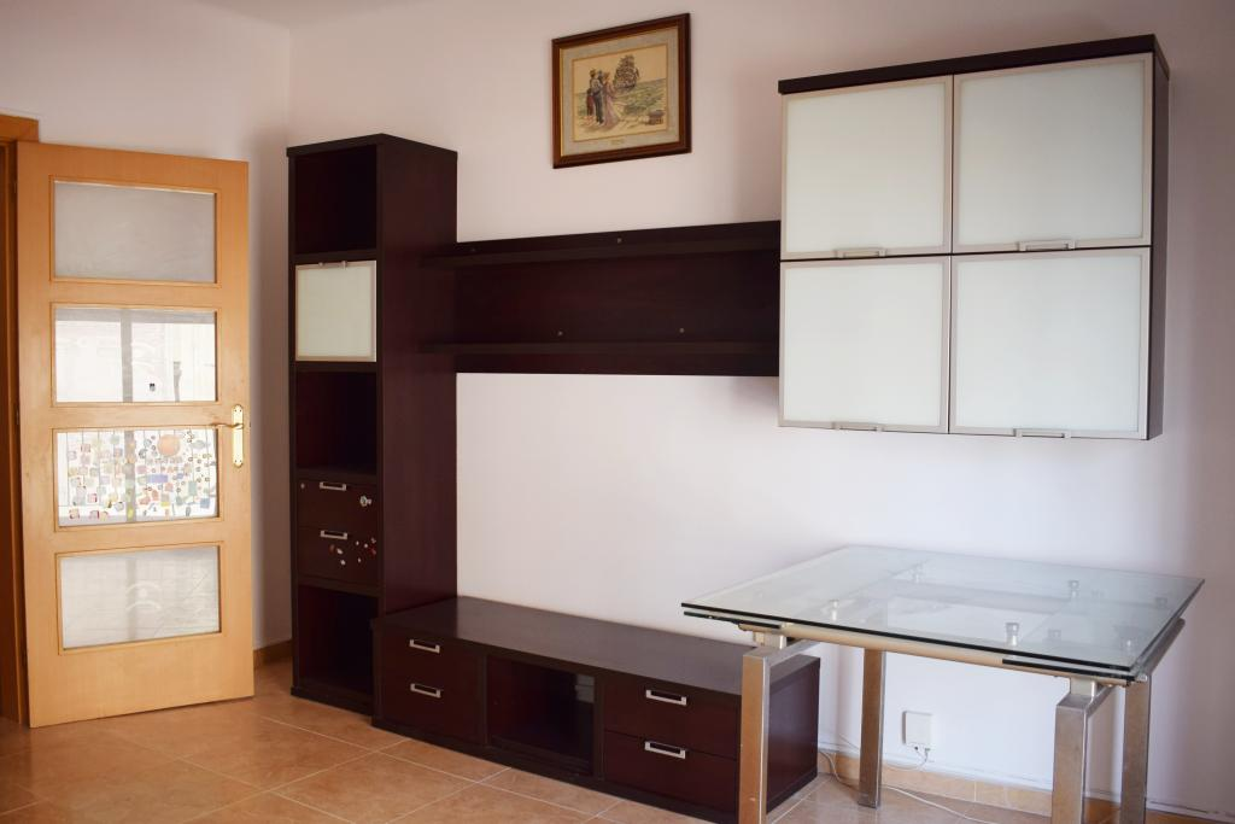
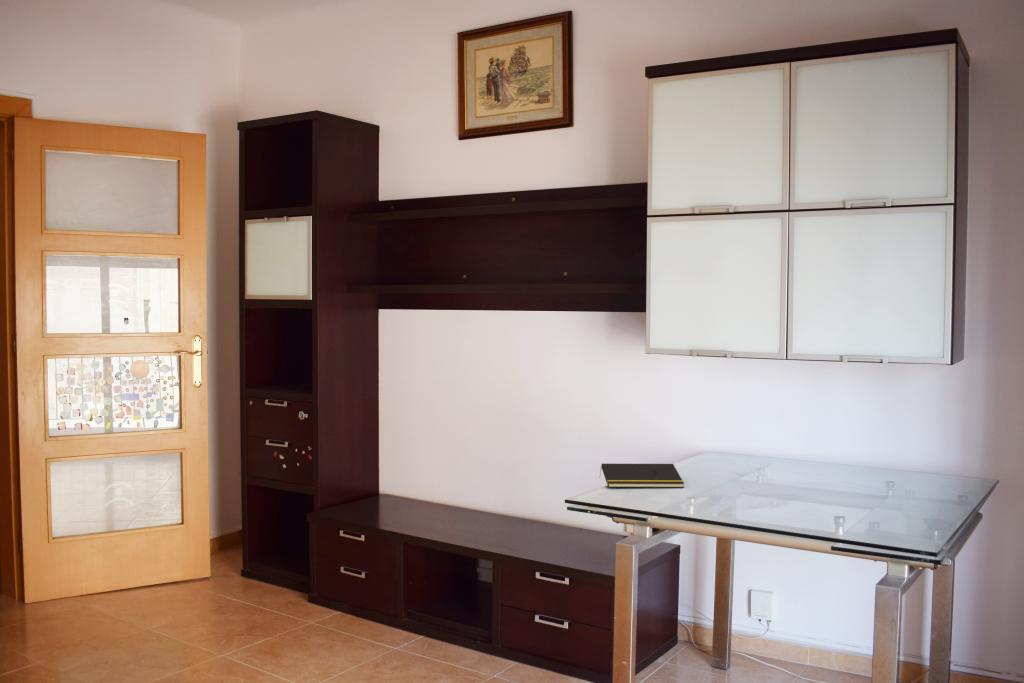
+ notepad [598,463,685,489]
